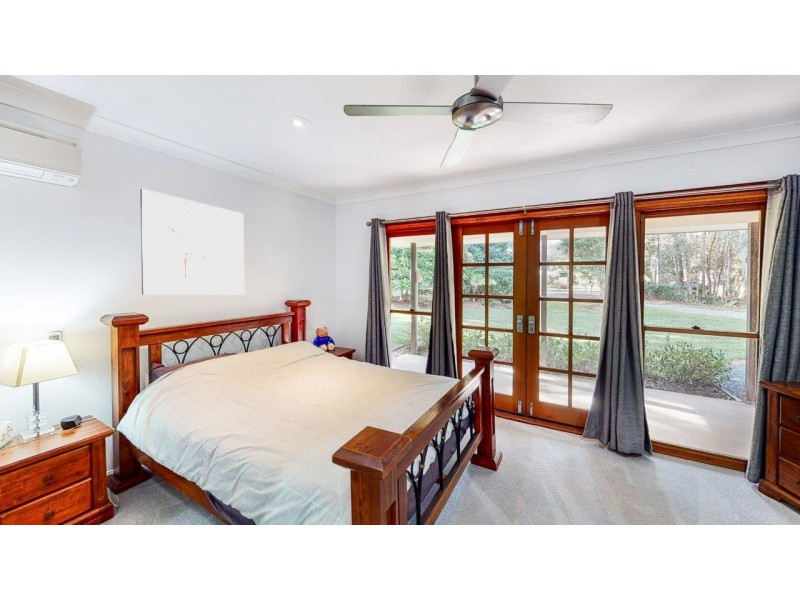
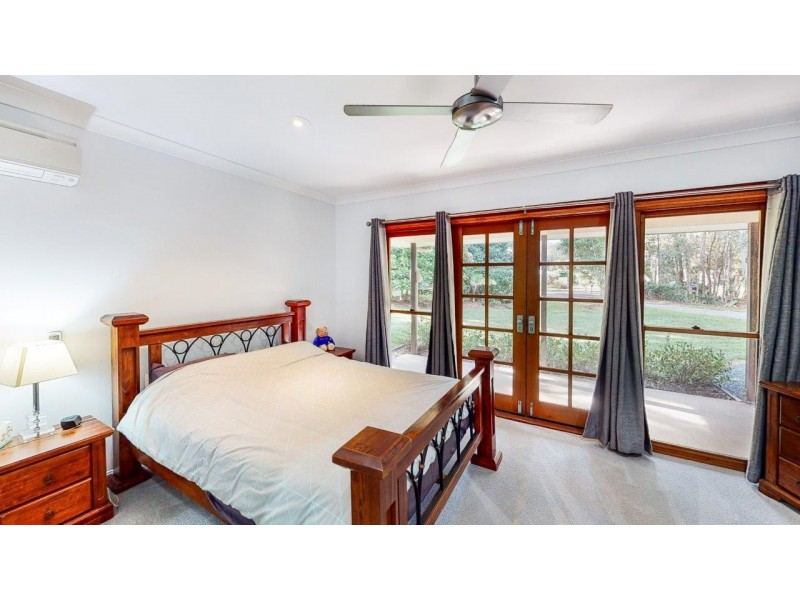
- wall art [139,188,245,296]
